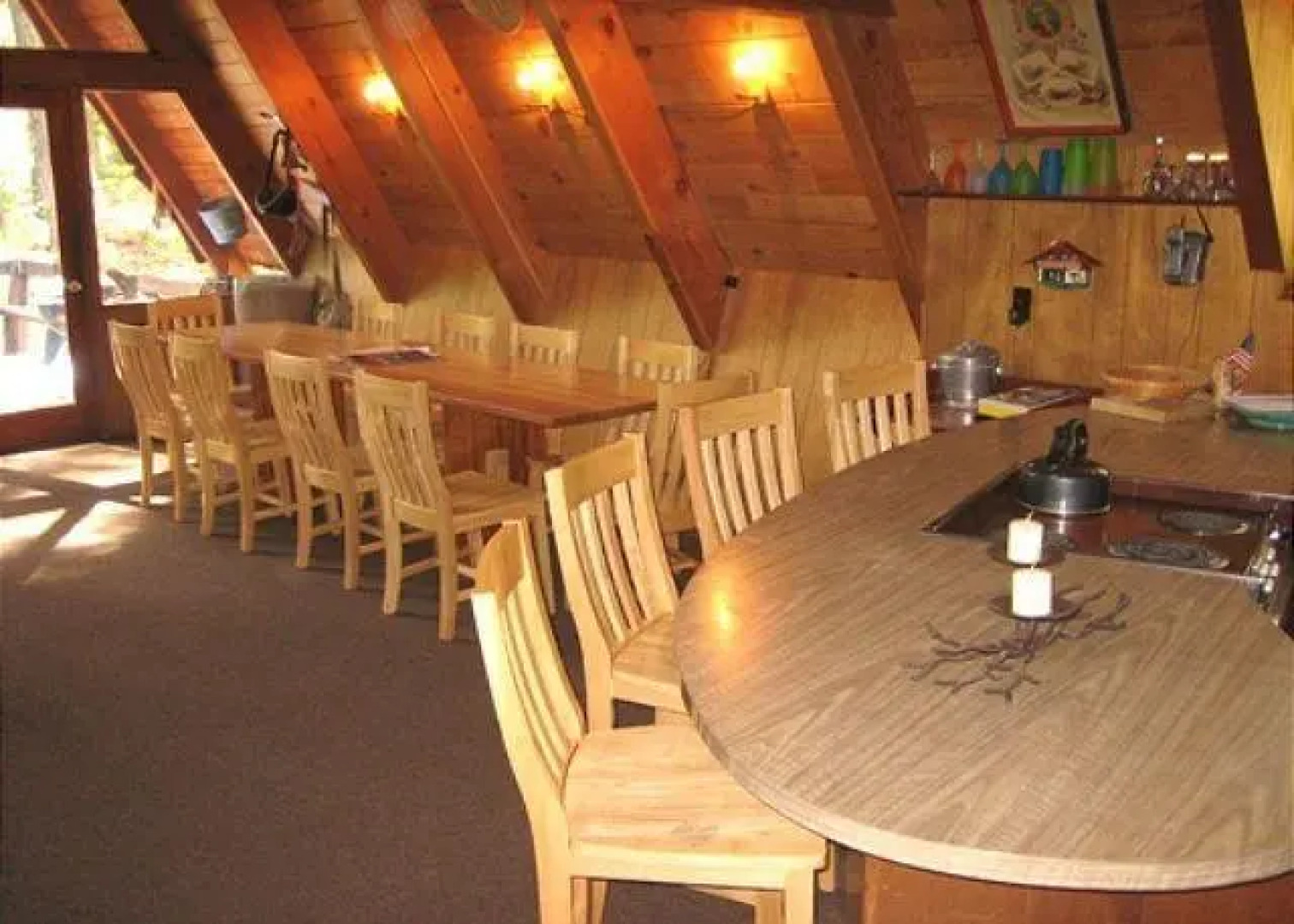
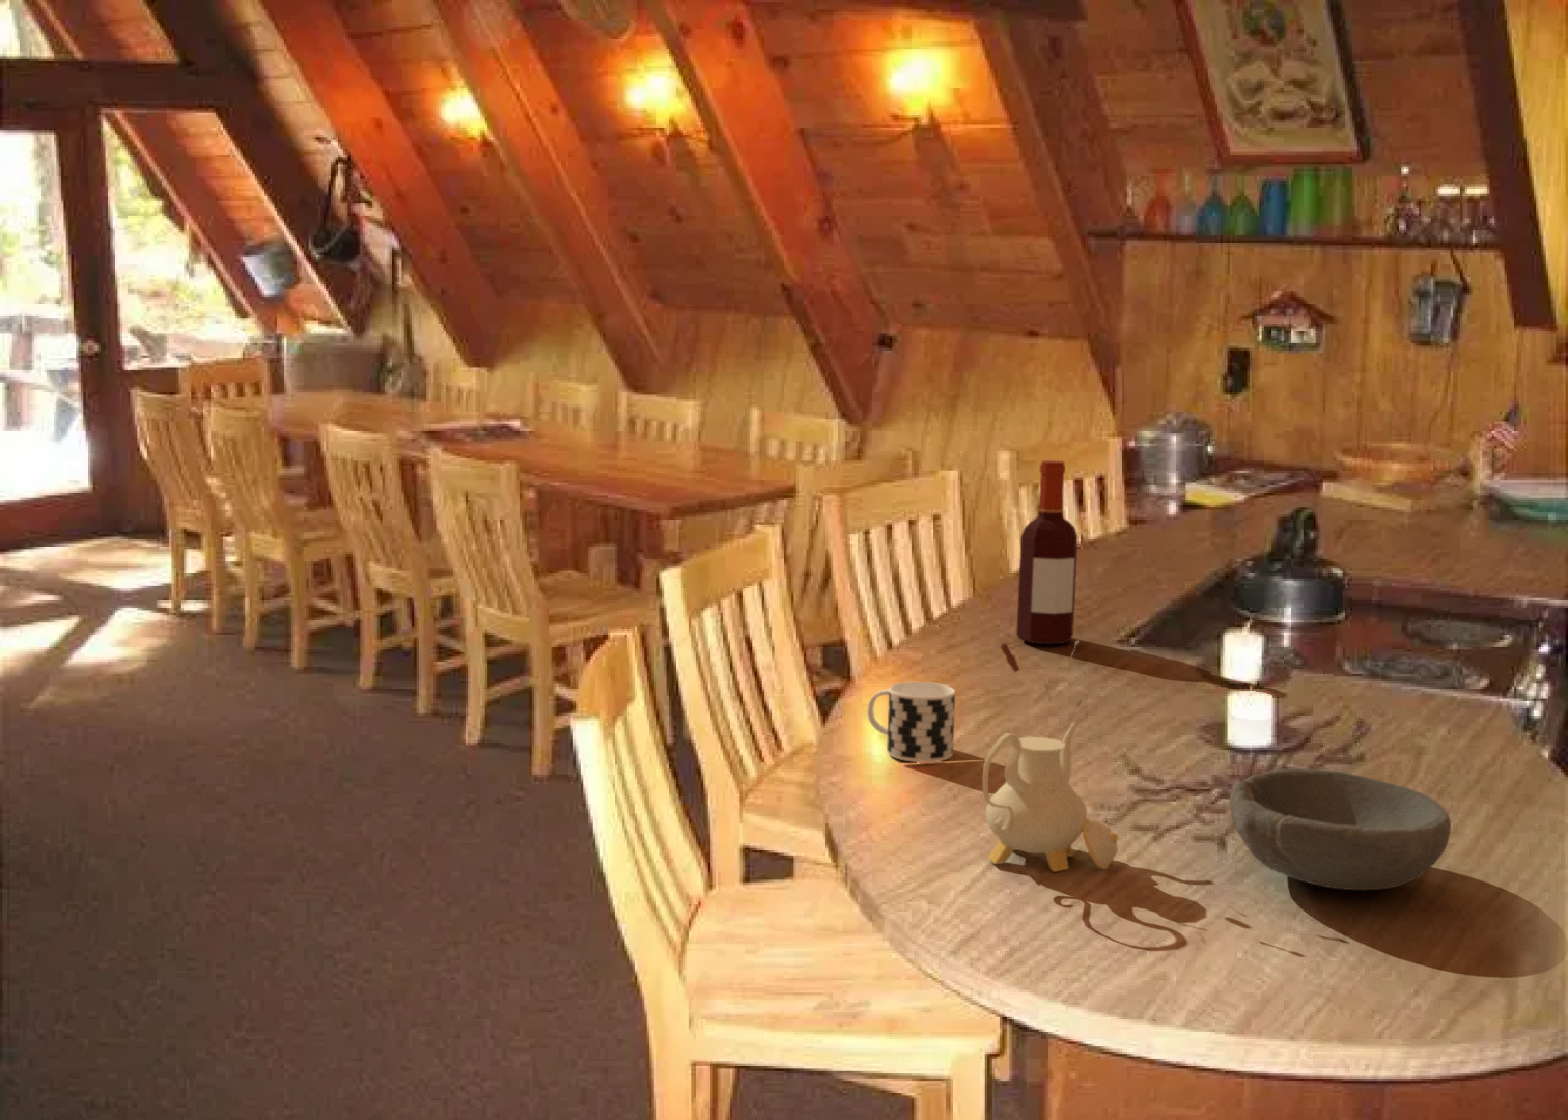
+ teapot [982,639,1118,873]
+ cup [866,681,956,764]
+ bottle [1015,459,1080,645]
+ bowl [1227,767,1452,891]
